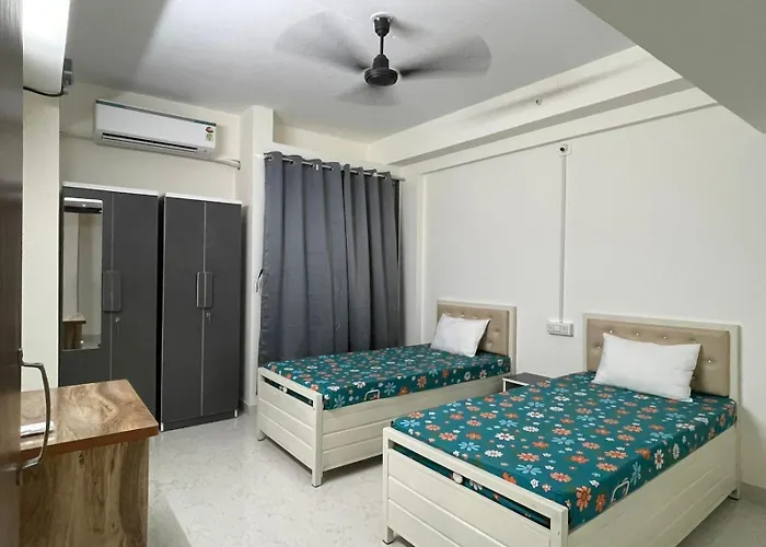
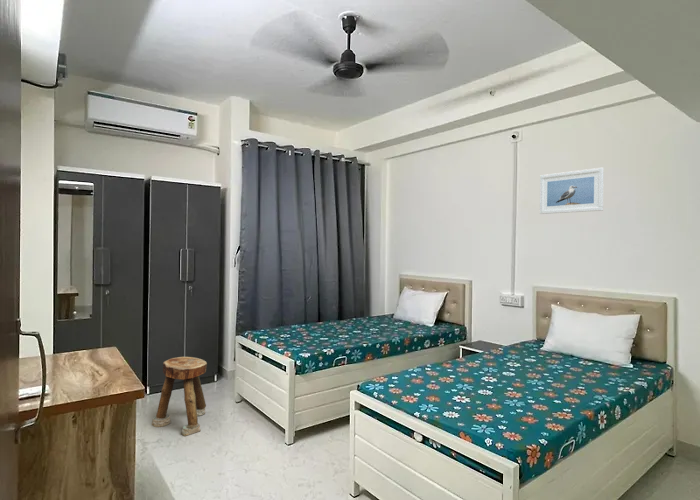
+ stool [151,356,208,437]
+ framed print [539,167,605,215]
